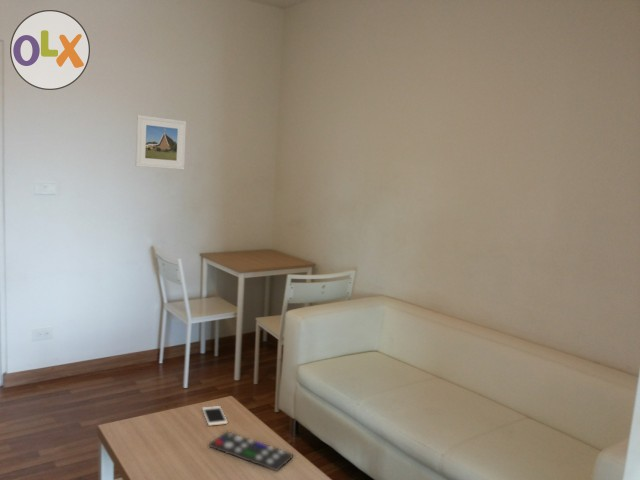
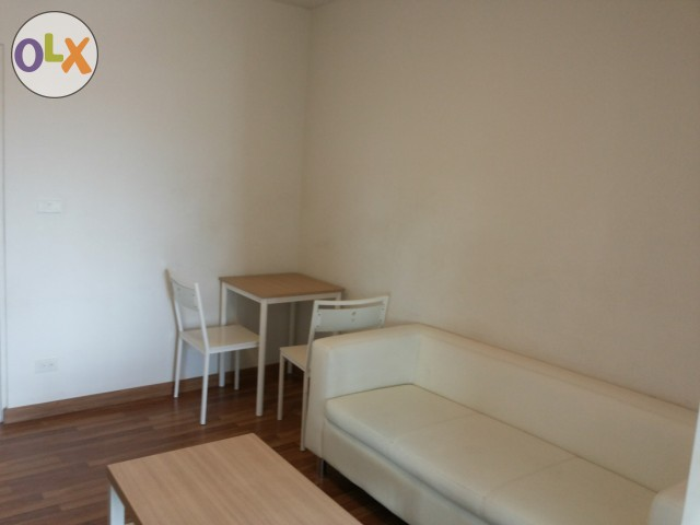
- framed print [135,114,187,170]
- cell phone [201,405,228,427]
- remote control [208,431,294,472]
